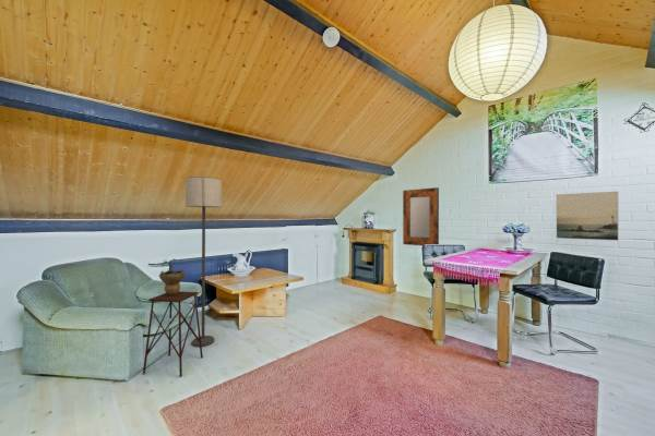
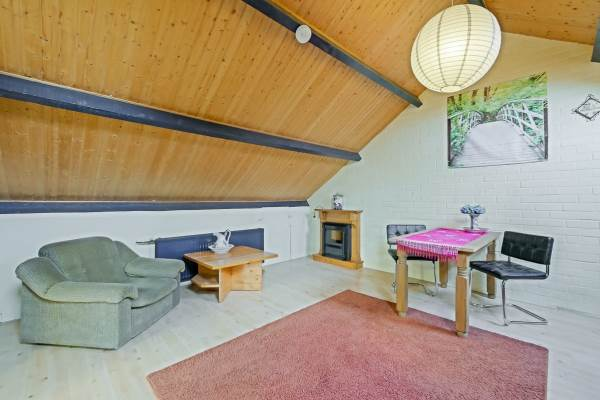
- side table [142,290,204,377]
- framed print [556,191,620,242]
- decorative bowl [158,268,187,295]
- home mirror [402,186,440,246]
- lamp [184,175,223,348]
